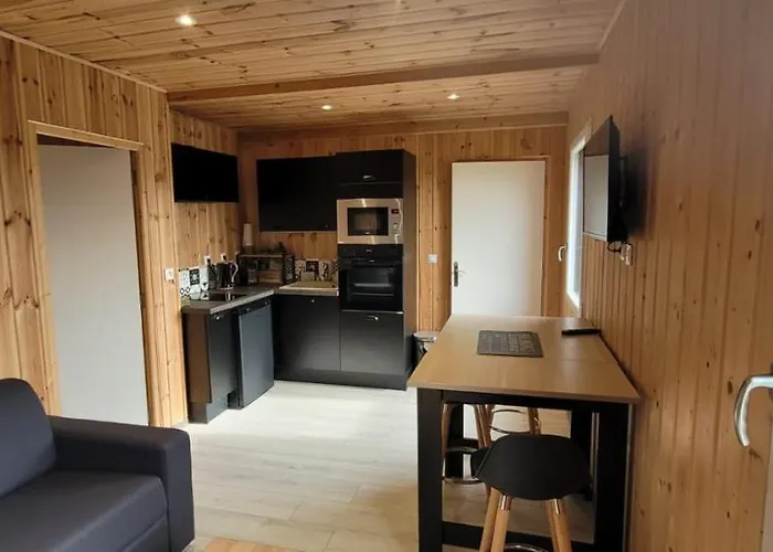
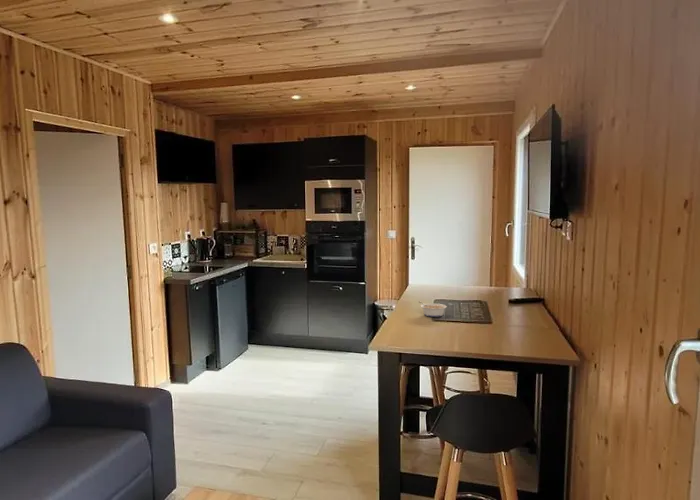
+ legume [418,300,448,318]
